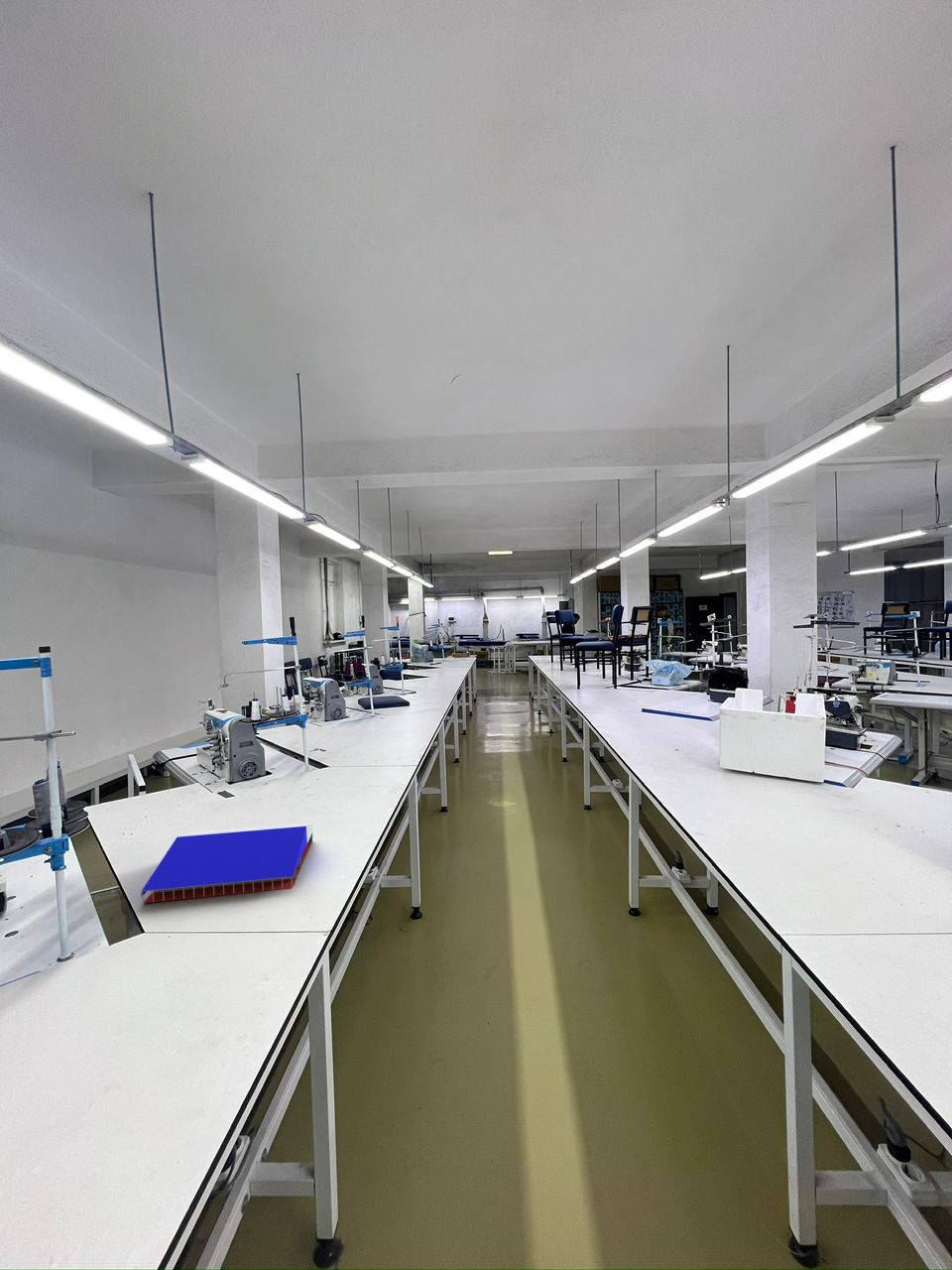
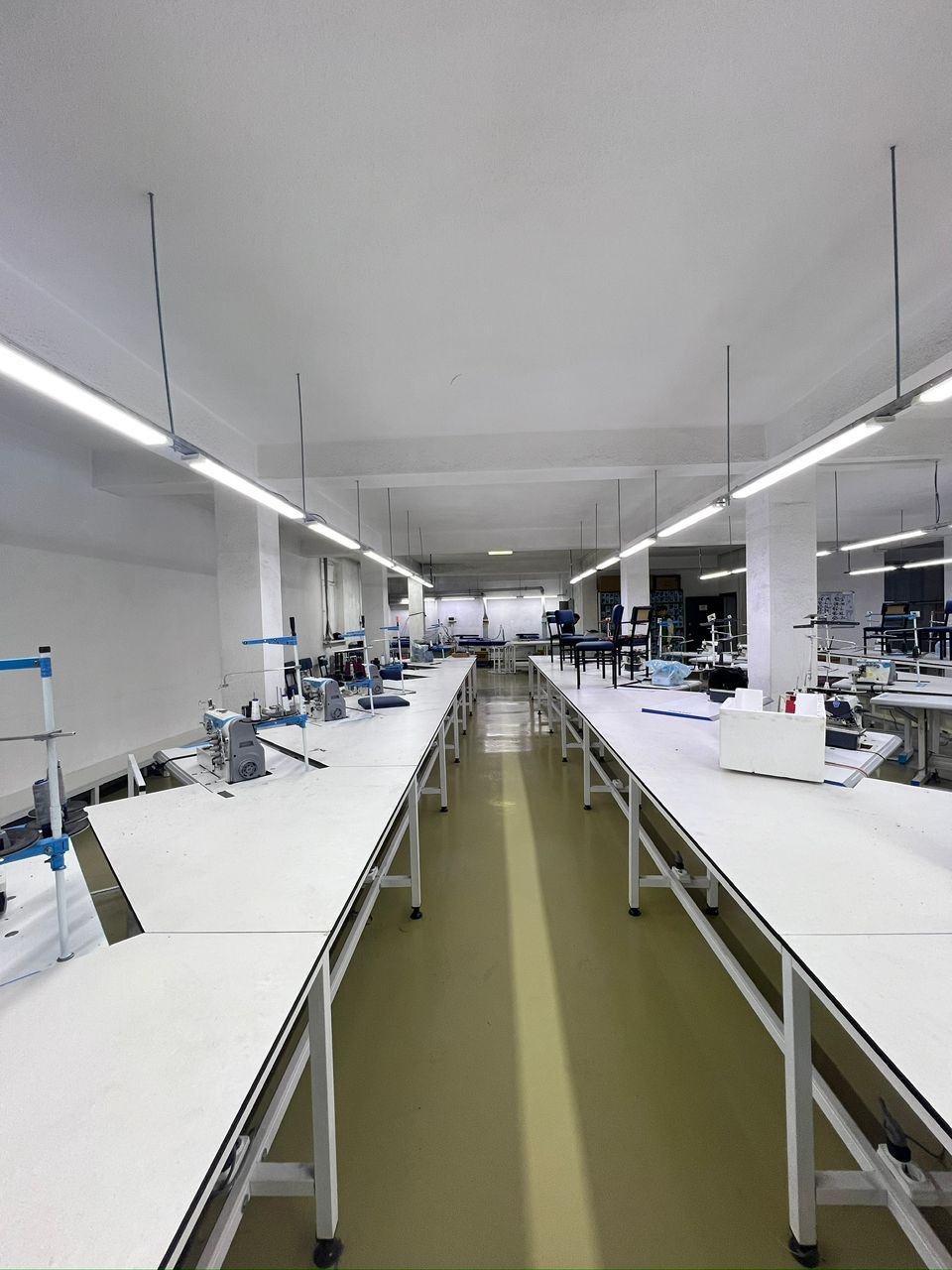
- architectural model [140,822,313,904]
